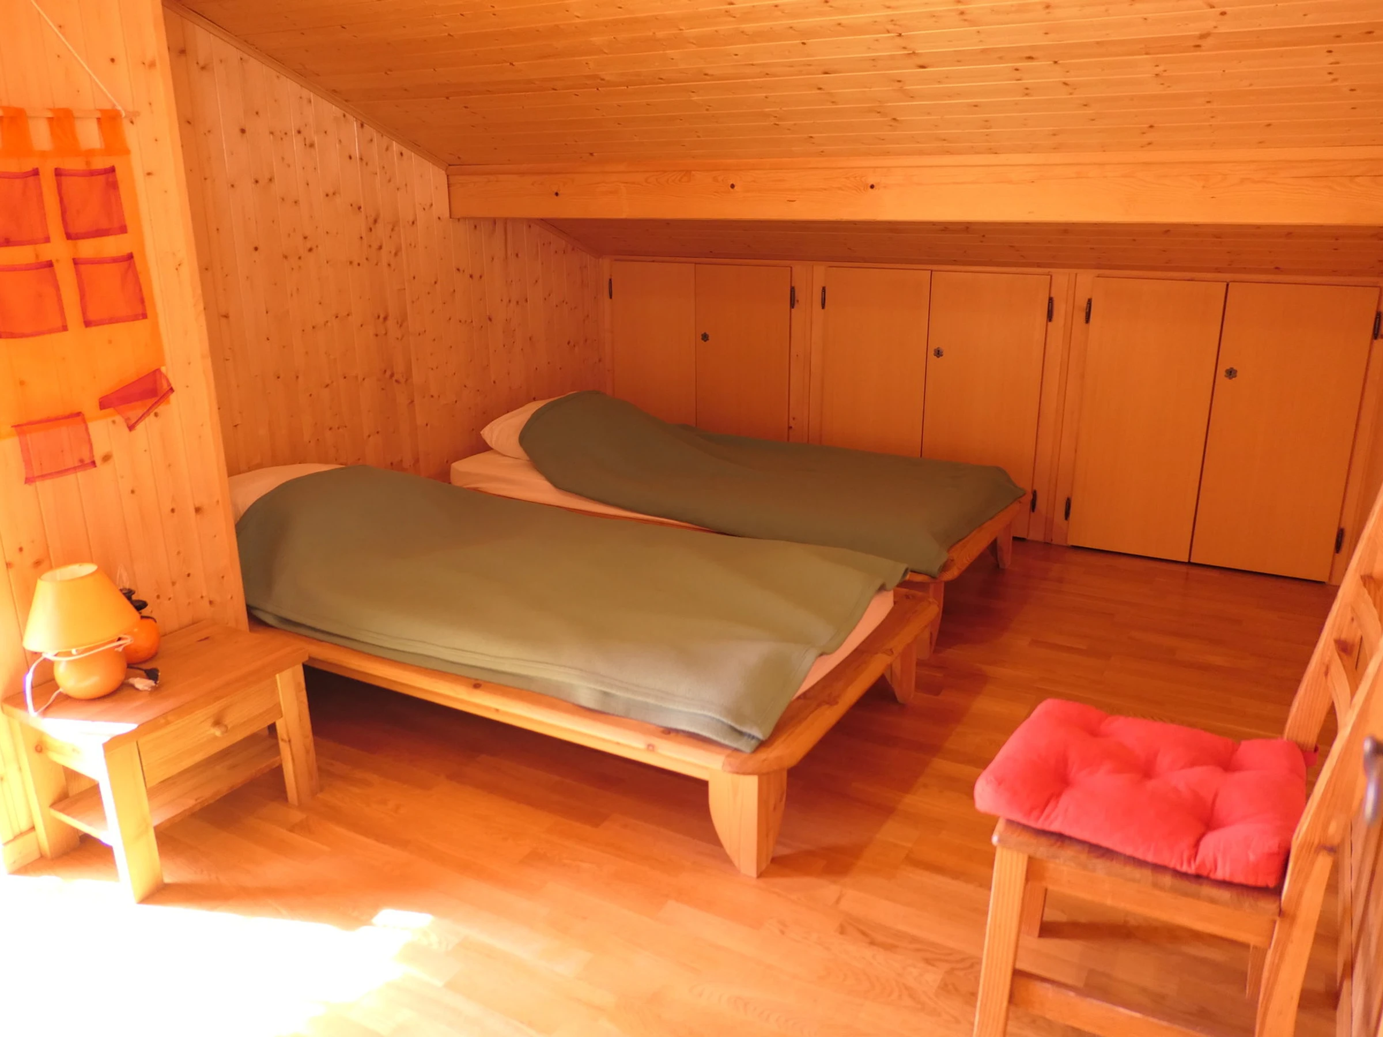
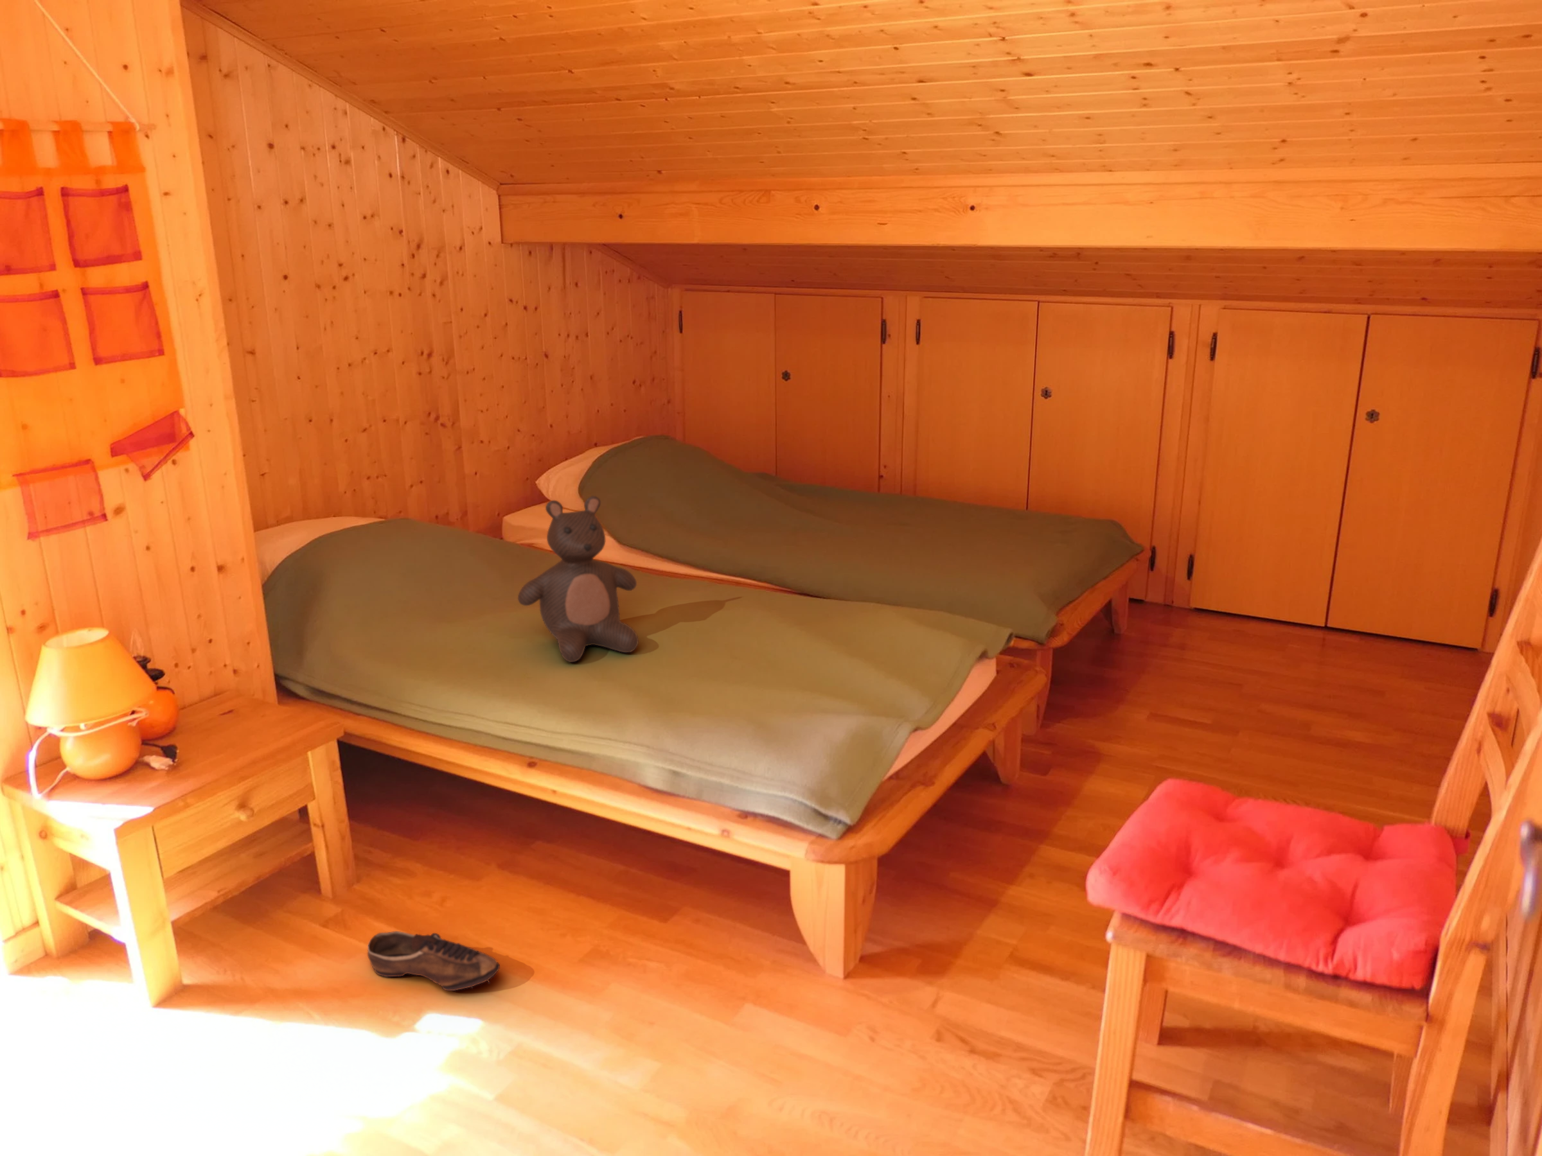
+ teddy bear [517,495,640,663]
+ shoe [367,930,500,992]
